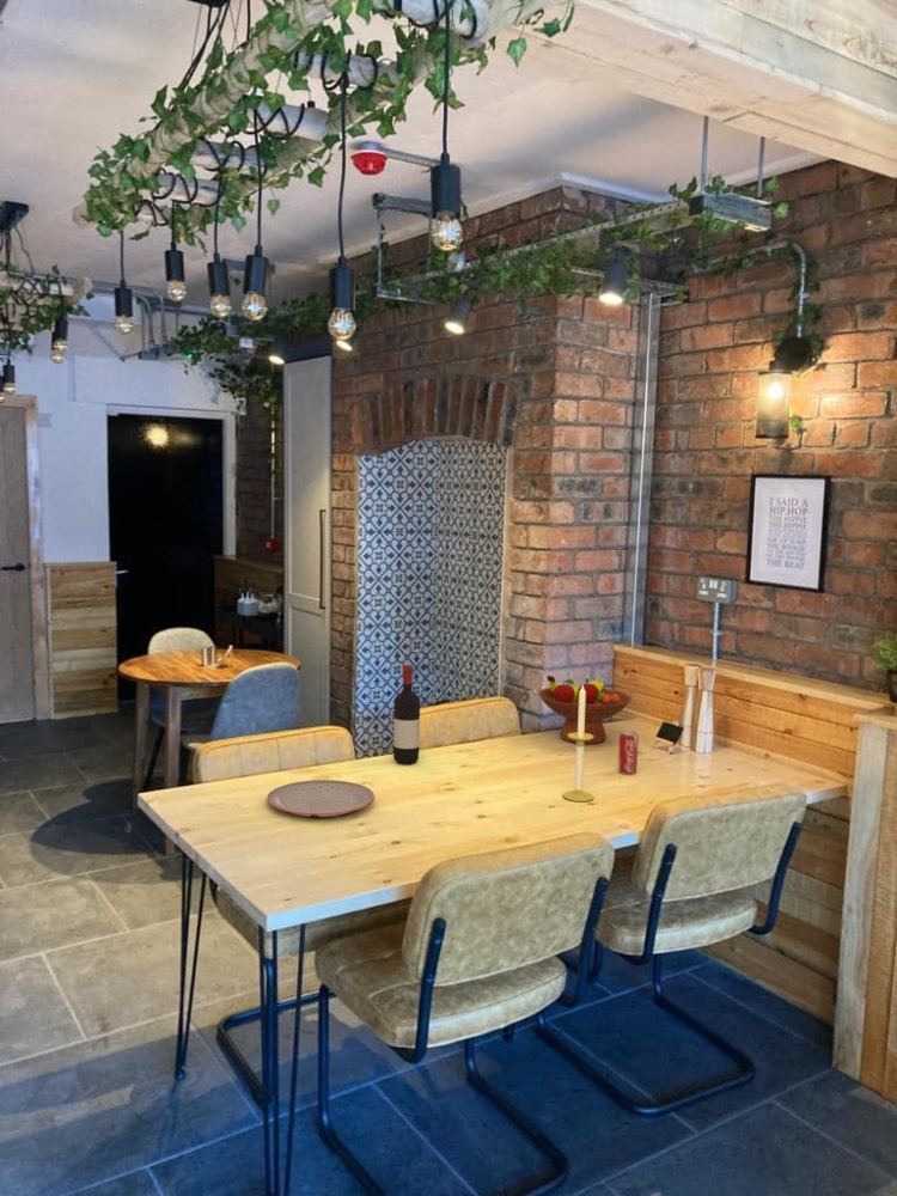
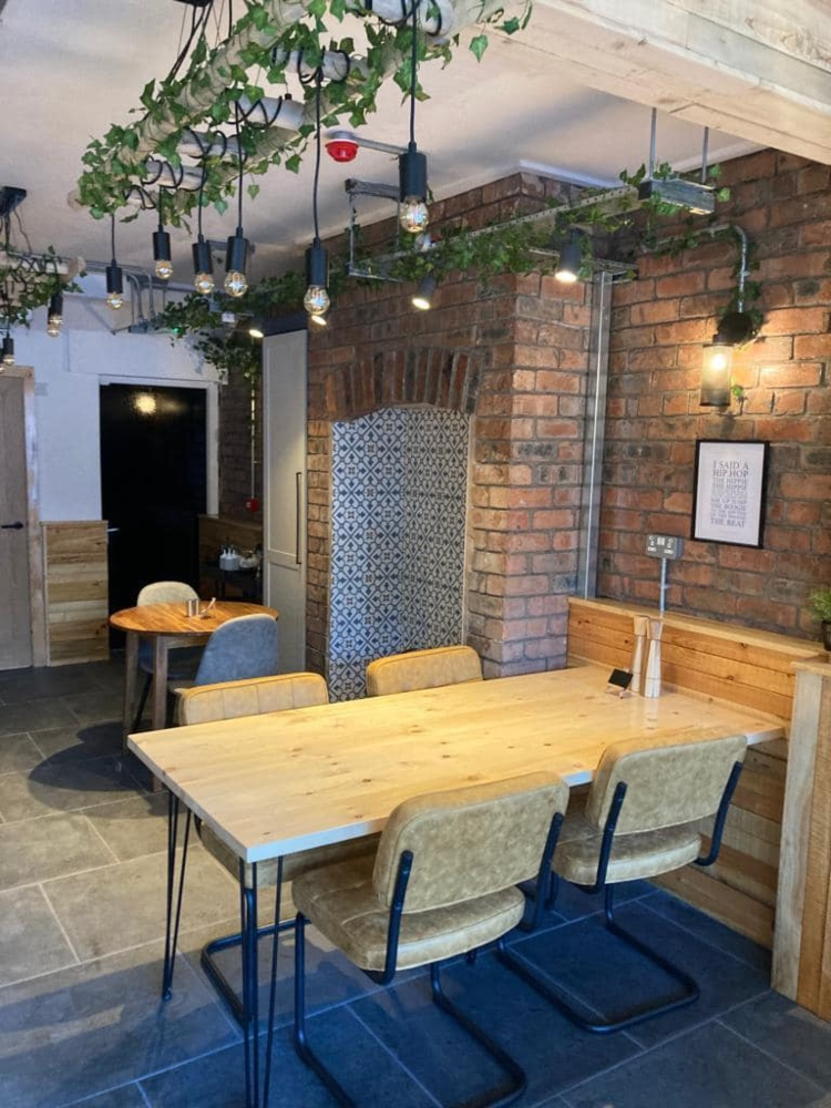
- plate [267,779,376,818]
- wine bottle [392,664,421,765]
- candle [562,684,594,803]
- fruit bowl [537,675,633,745]
- beverage can [617,730,640,775]
